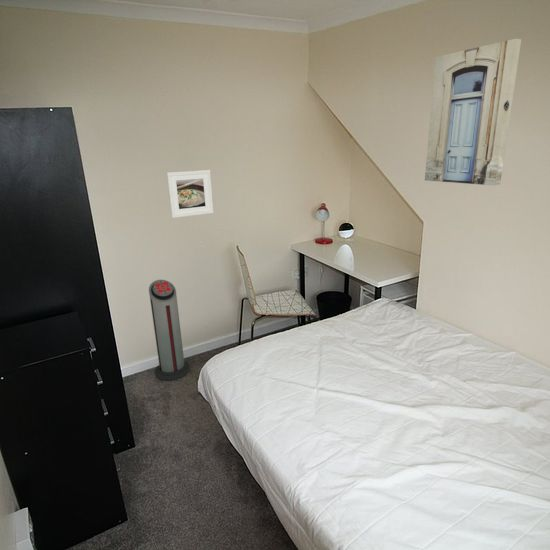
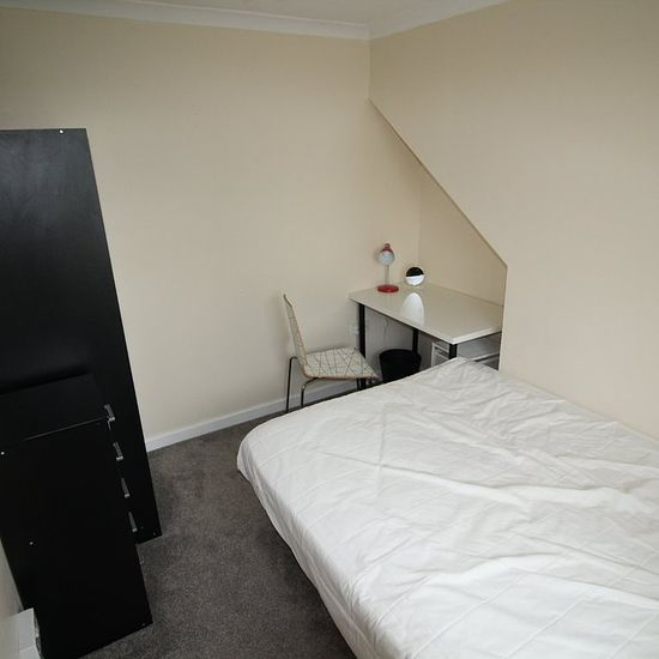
- air purifier [148,279,191,381]
- wall art [424,38,522,187]
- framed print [166,169,214,219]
